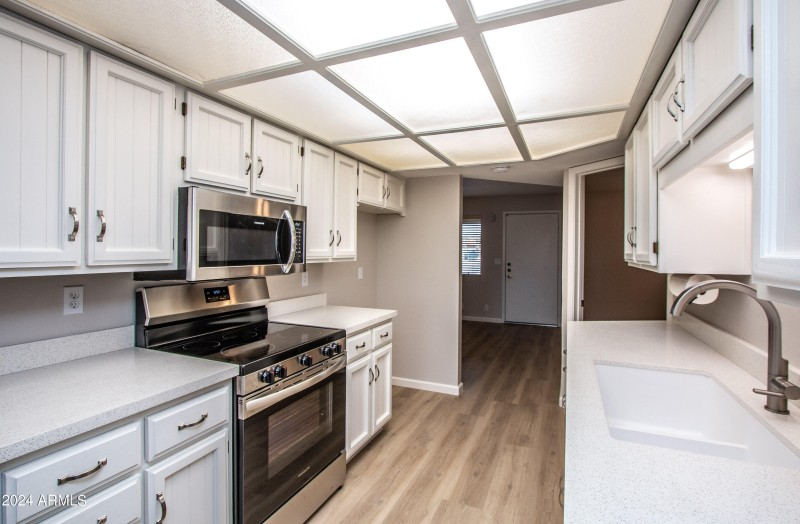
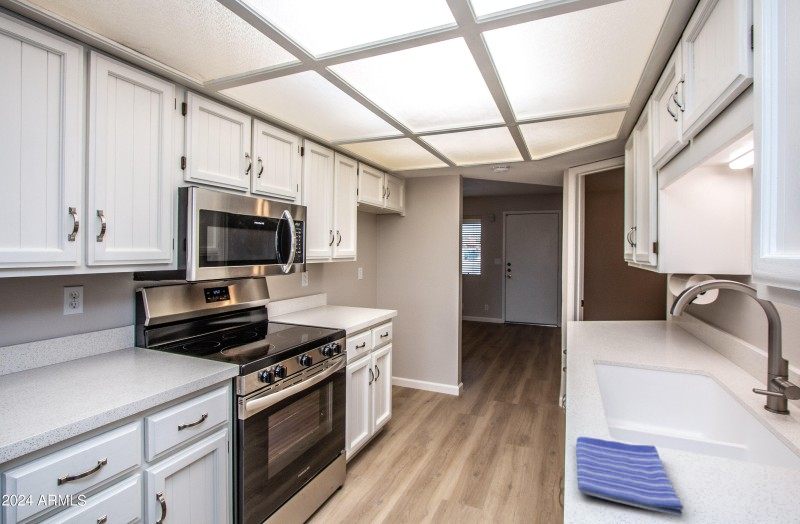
+ dish towel [575,436,684,518]
